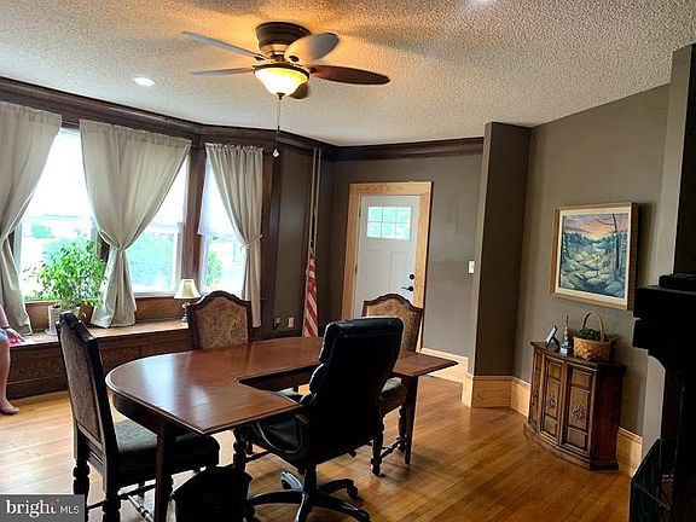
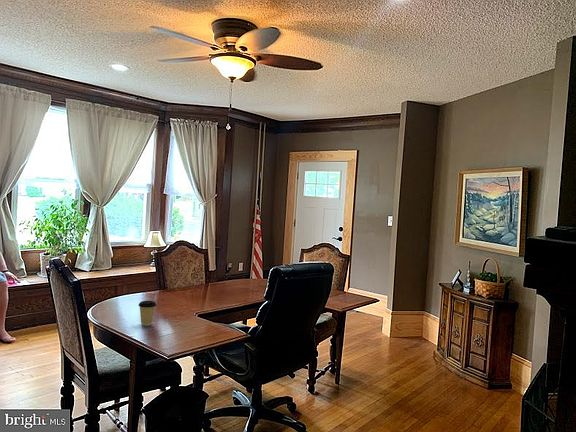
+ coffee cup [138,300,157,326]
